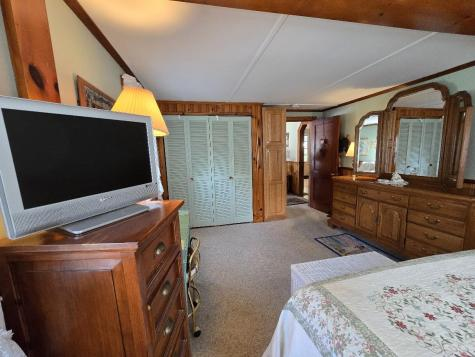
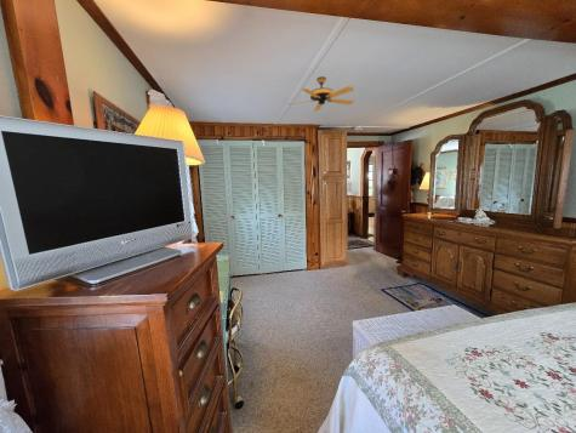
+ ceiling fan [289,75,355,113]
